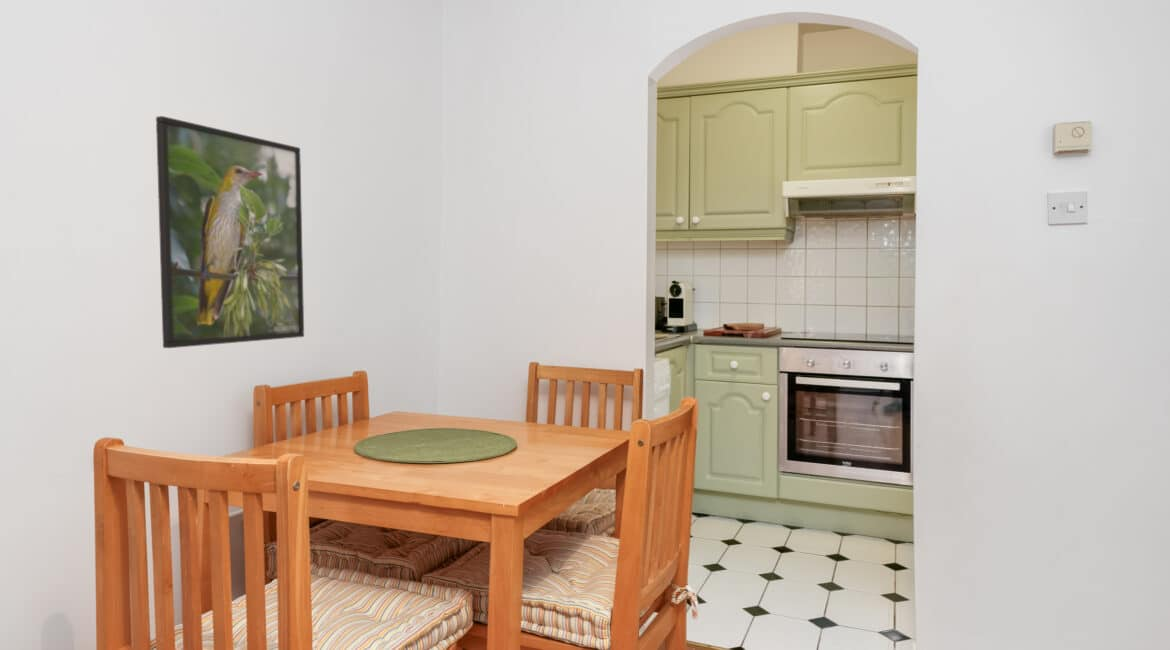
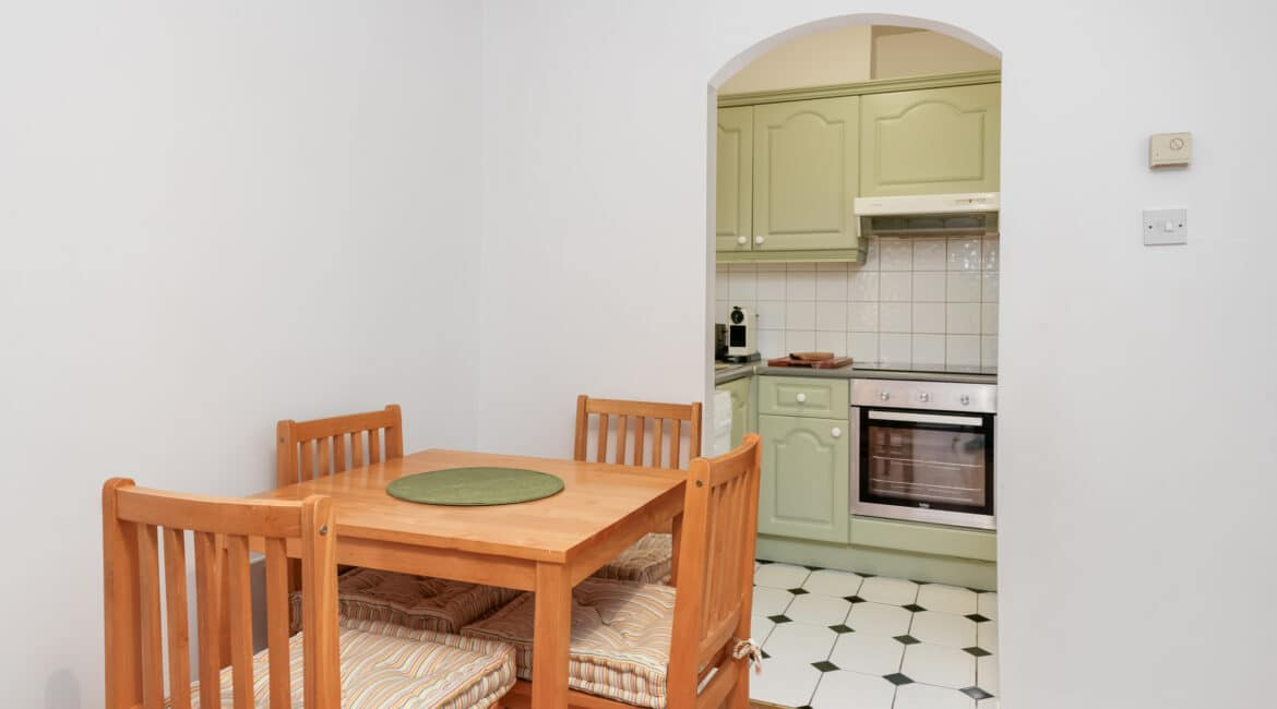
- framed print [155,115,305,349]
